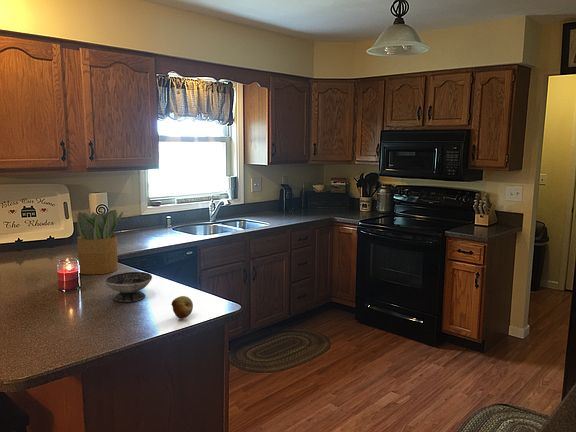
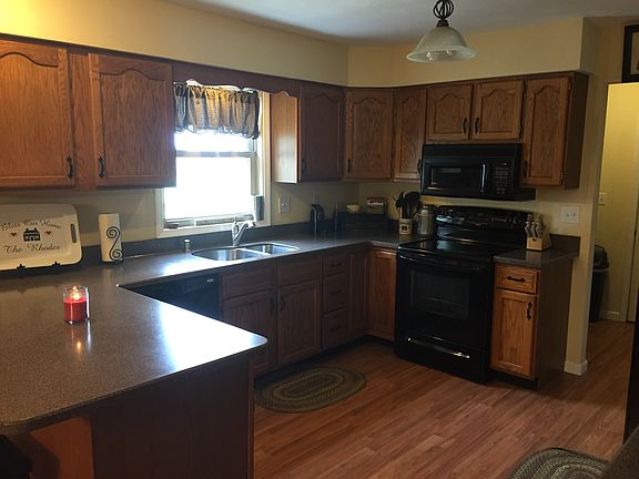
- bowl [104,271,153,303]
- potted plant [74,209,124,275]
- fruit [170,295,194,320]
